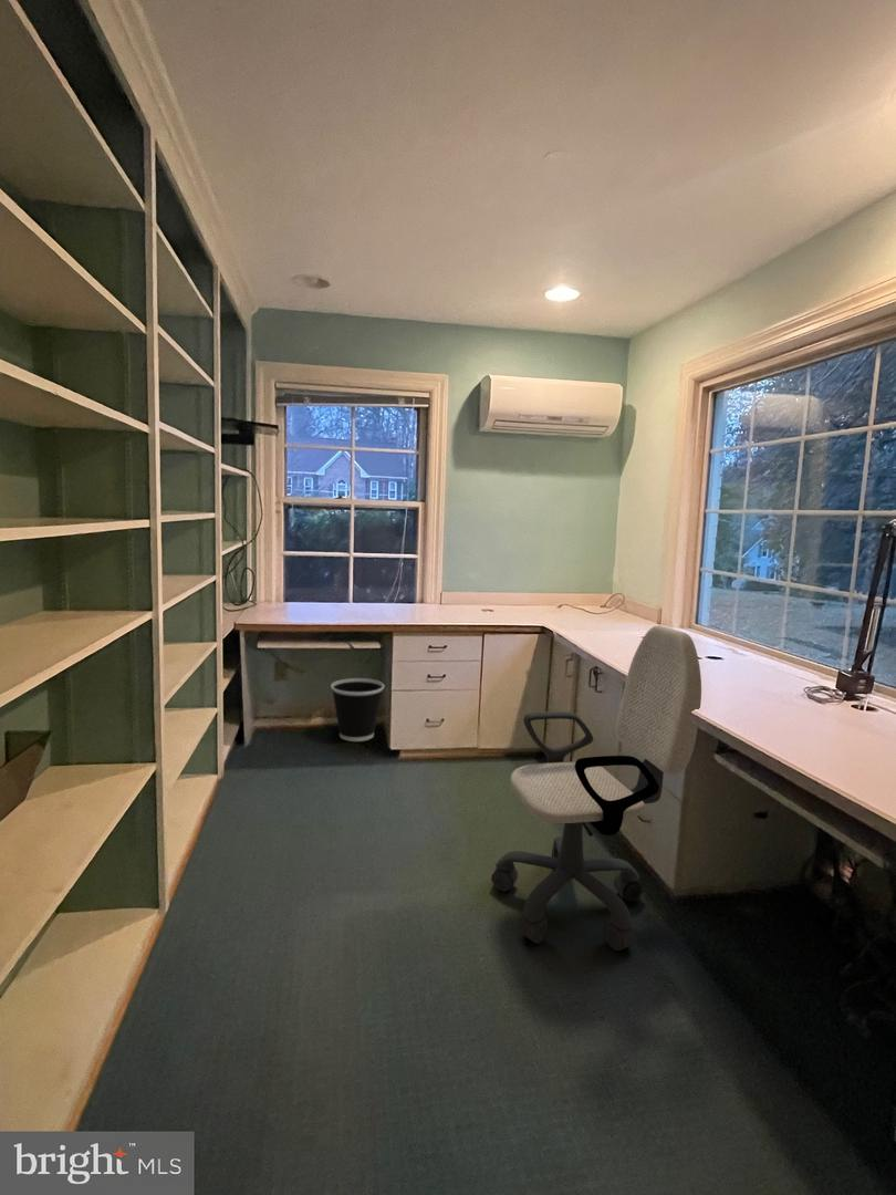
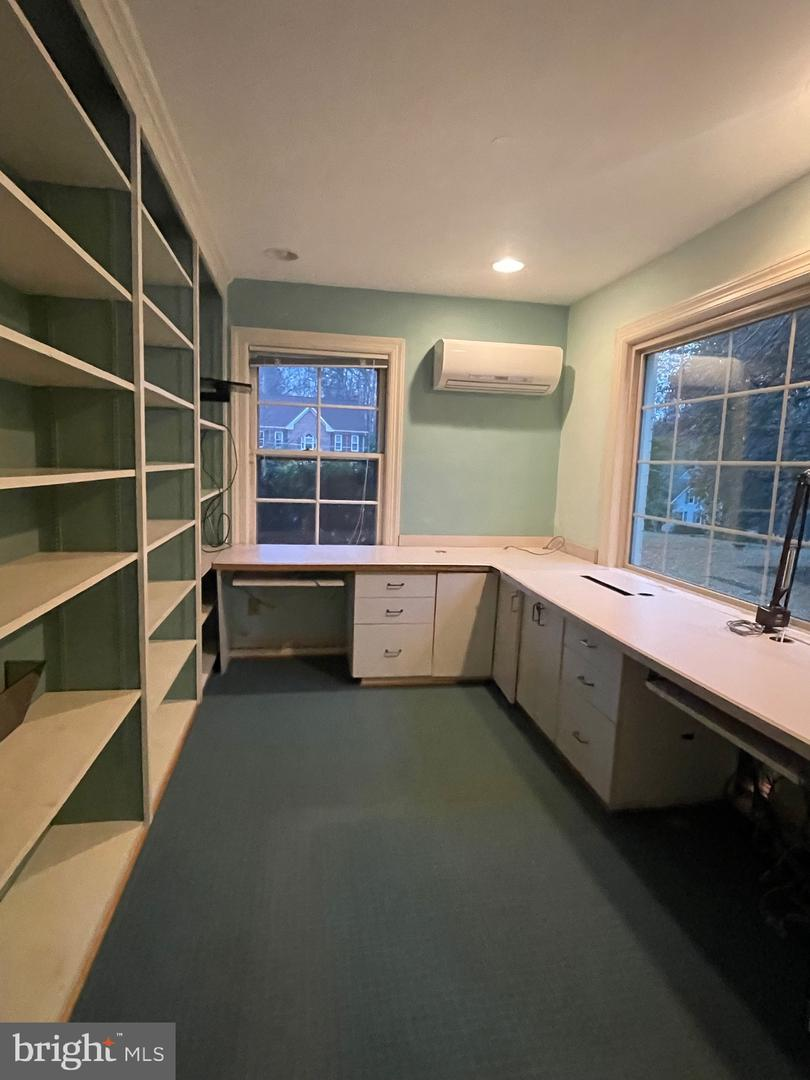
- office chair [490,624,702,952]
- wastebasket [330,677,385,742]
